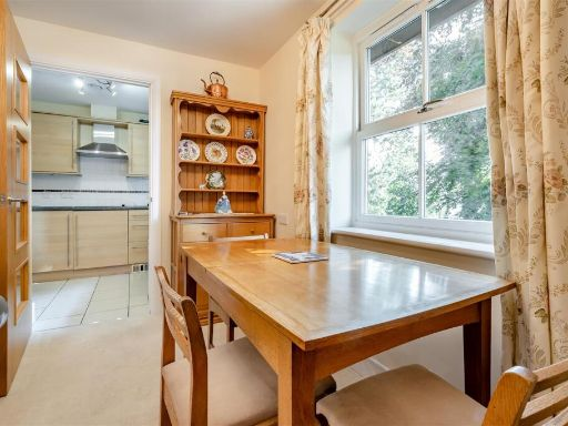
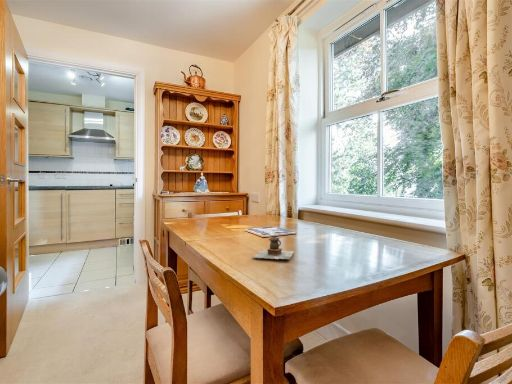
+ teapot [253,235,295,260]
